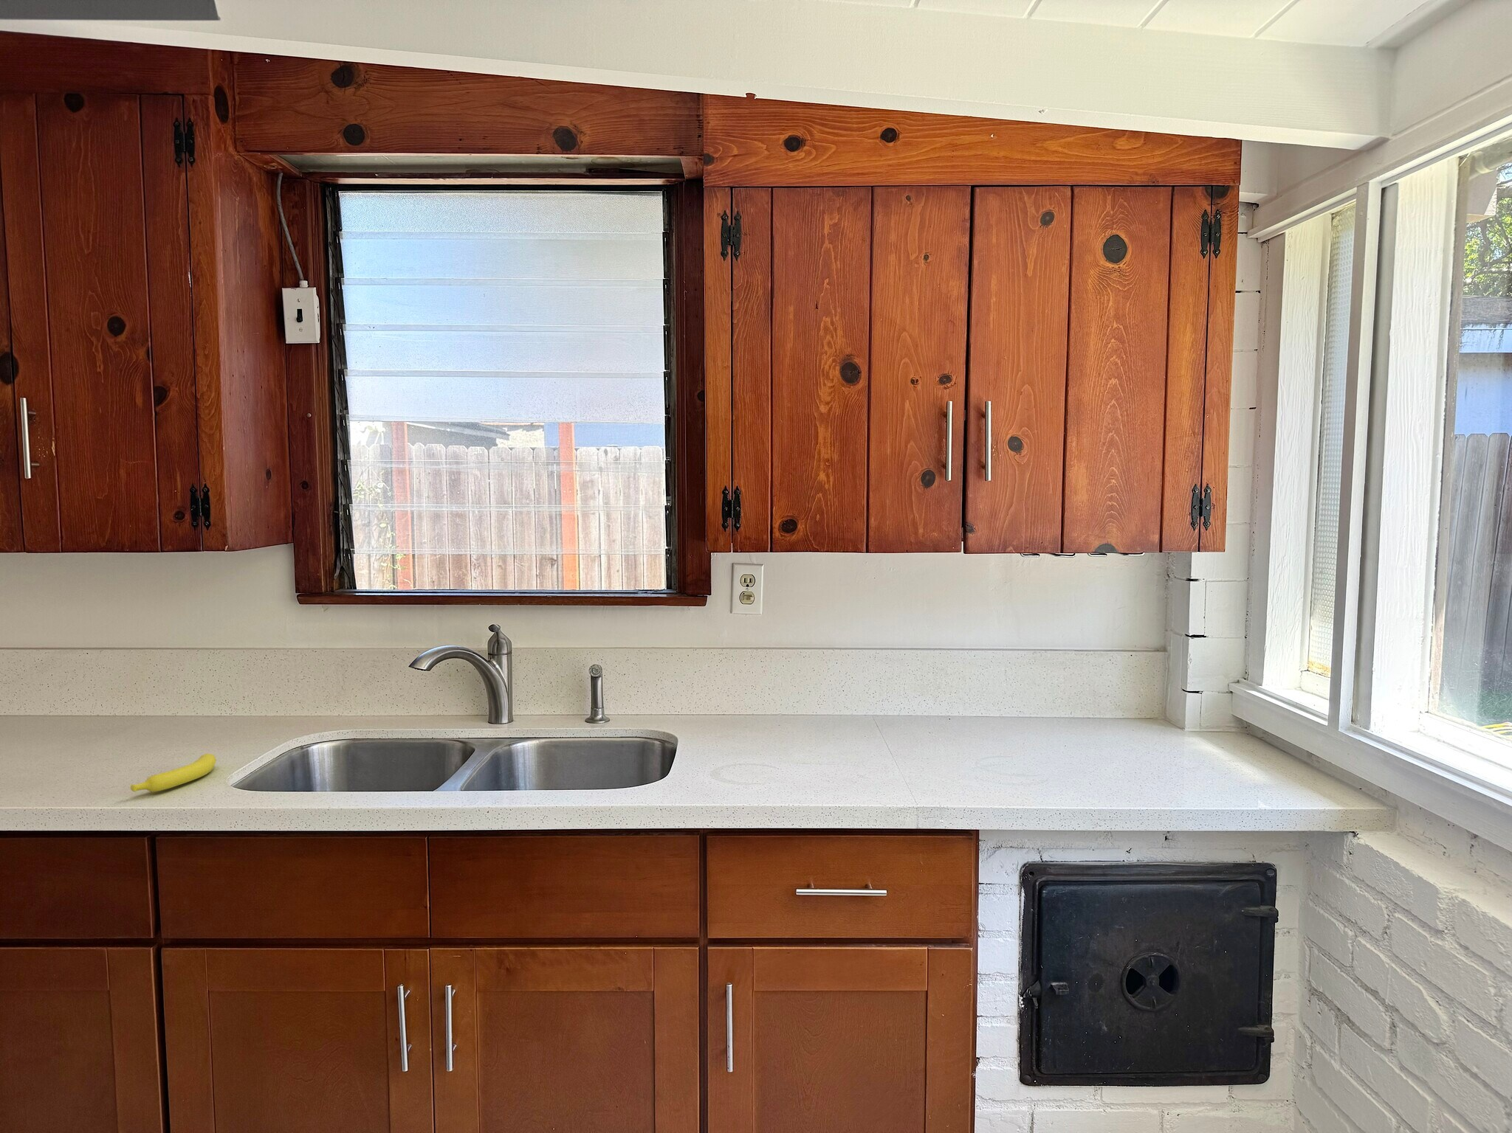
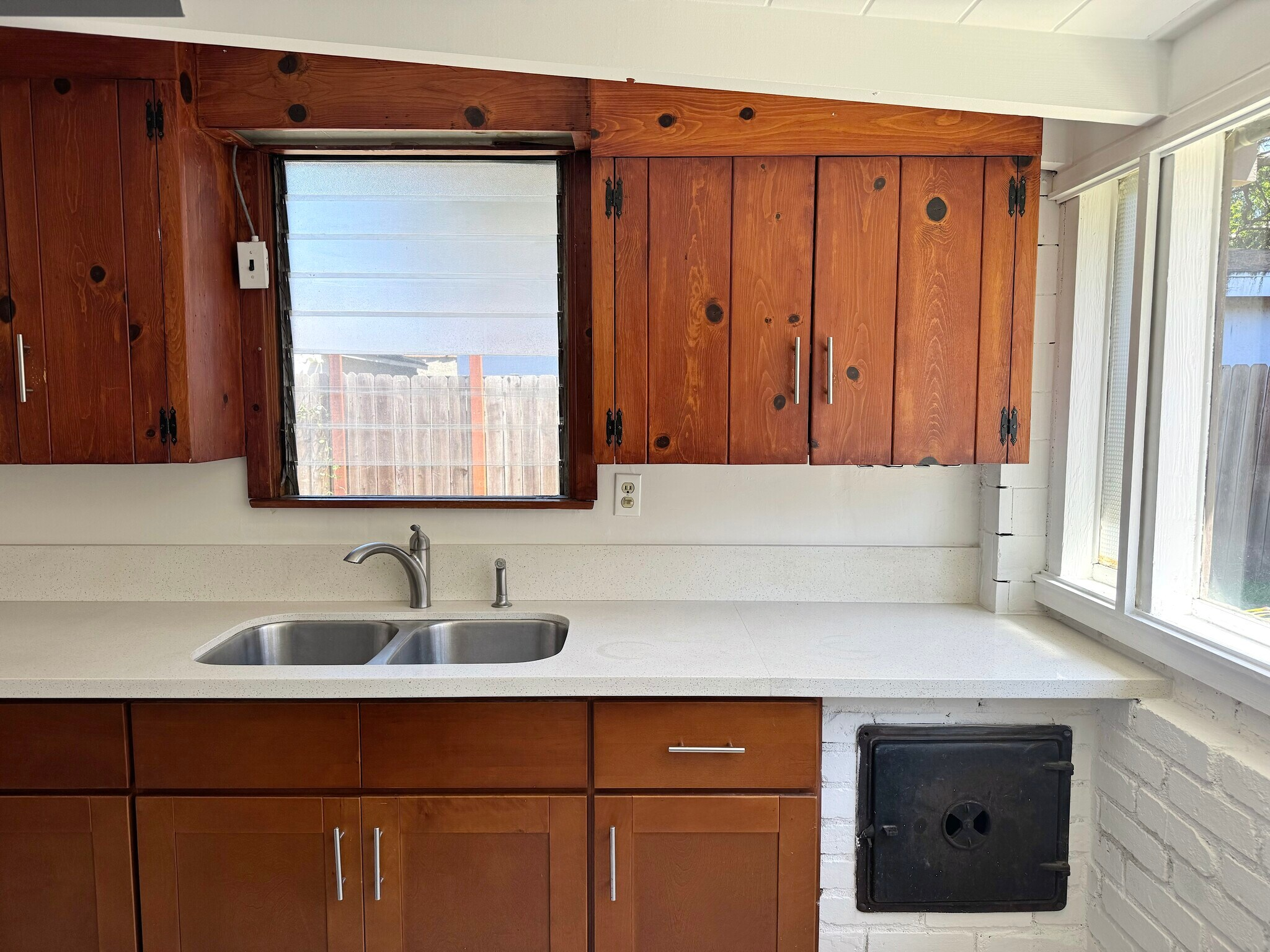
- banana [130,752,217,793]
